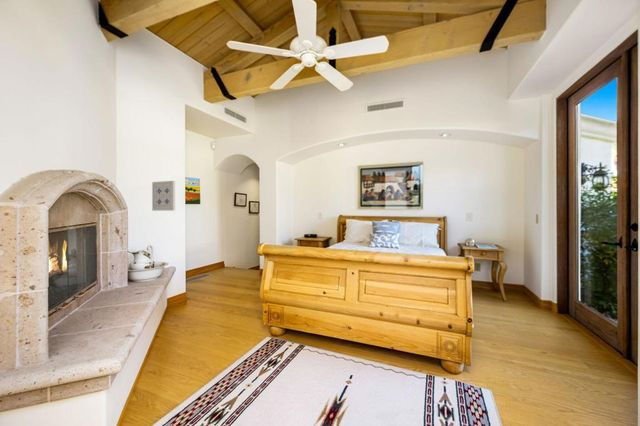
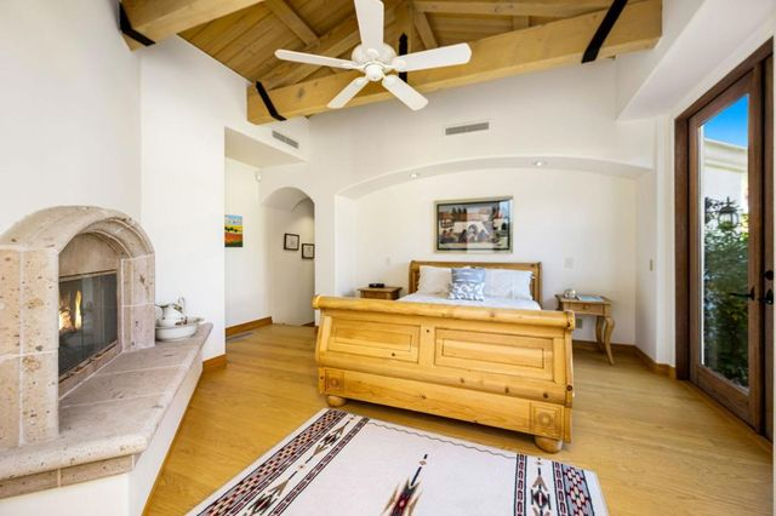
- wall art [151,180,176,212]
